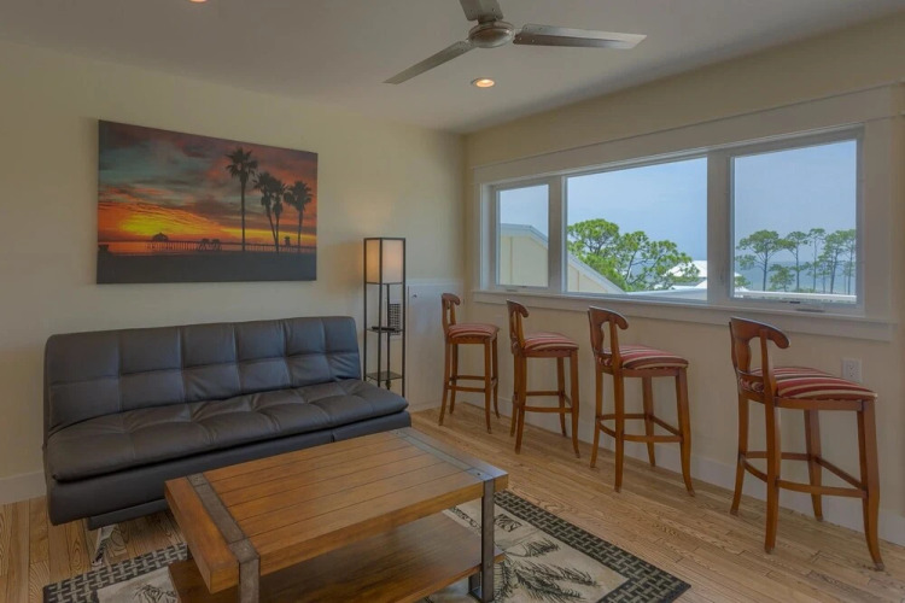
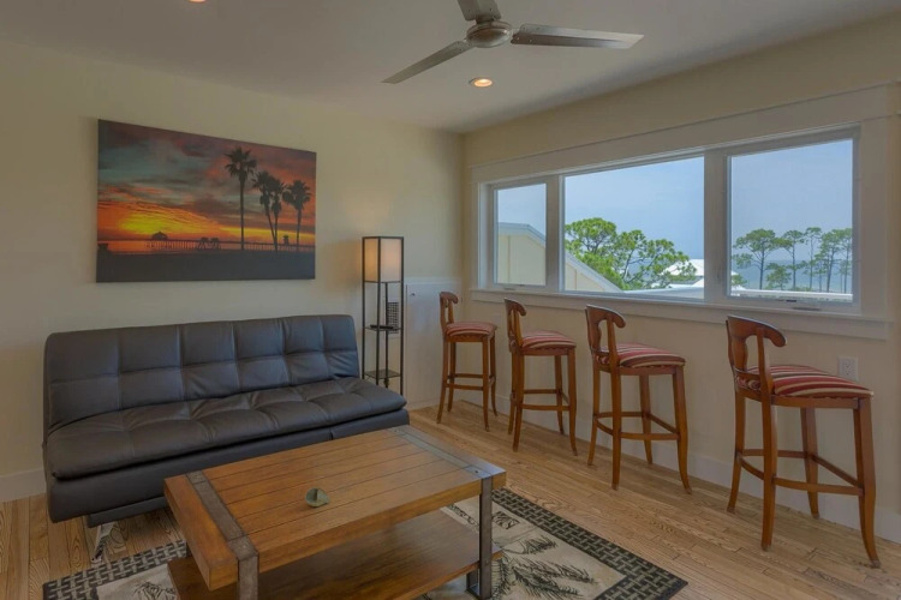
+ seashell [304,486,330,508]
